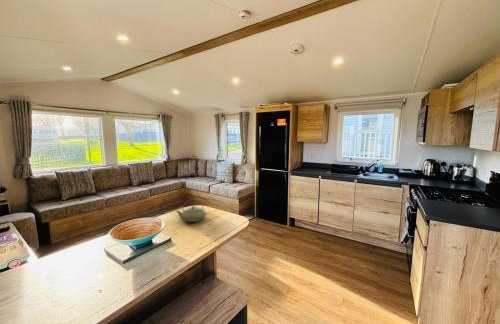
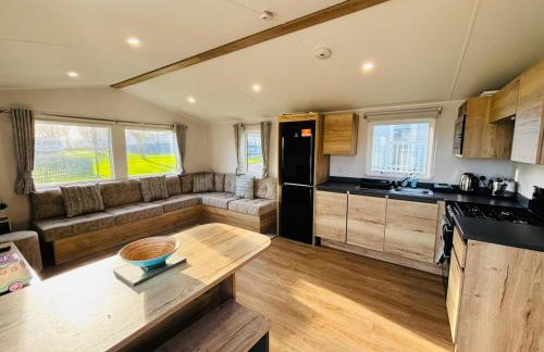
- teapot [175,198,207,223]
